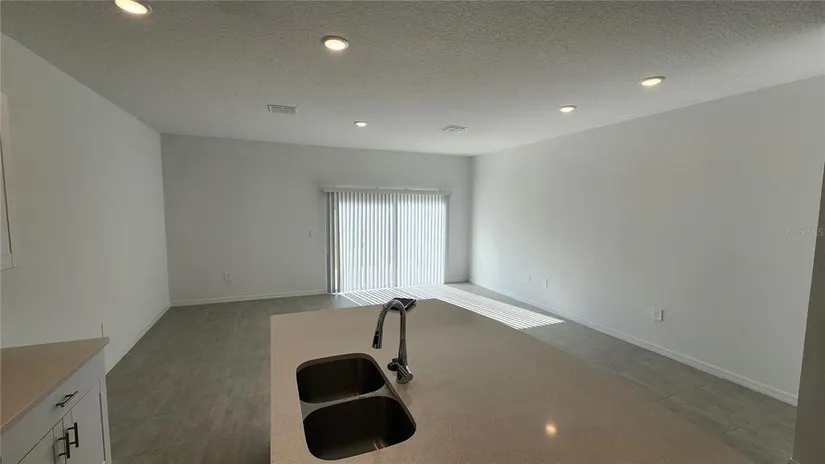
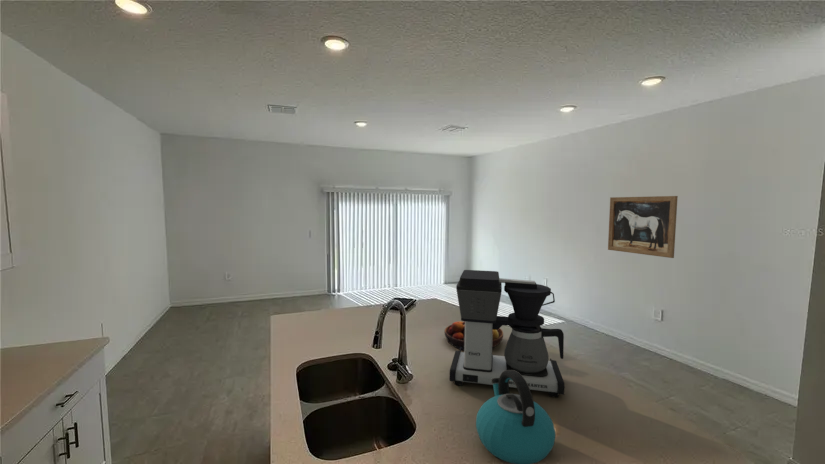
+ kettle [475,370,556,464]
+ coffee maker [449,269,565,398]
+ wall art [607,195,679,259]
+ fruit bowl [443,320,504,352]
